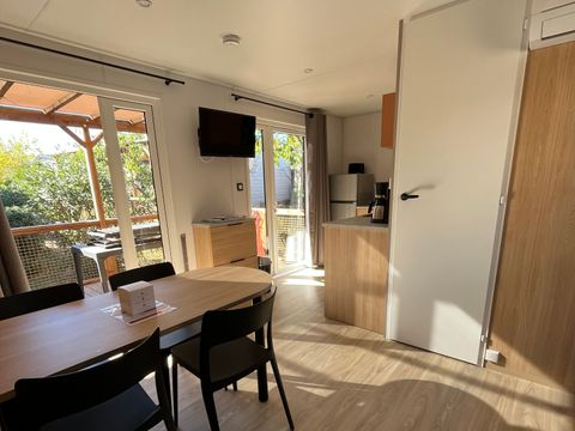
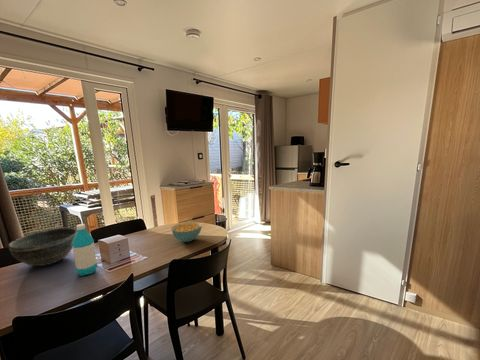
+ bowl [7,226,78,267]
+ water bottle [72,223,98,277]
+ cereal bowl [170,221,203,243]
